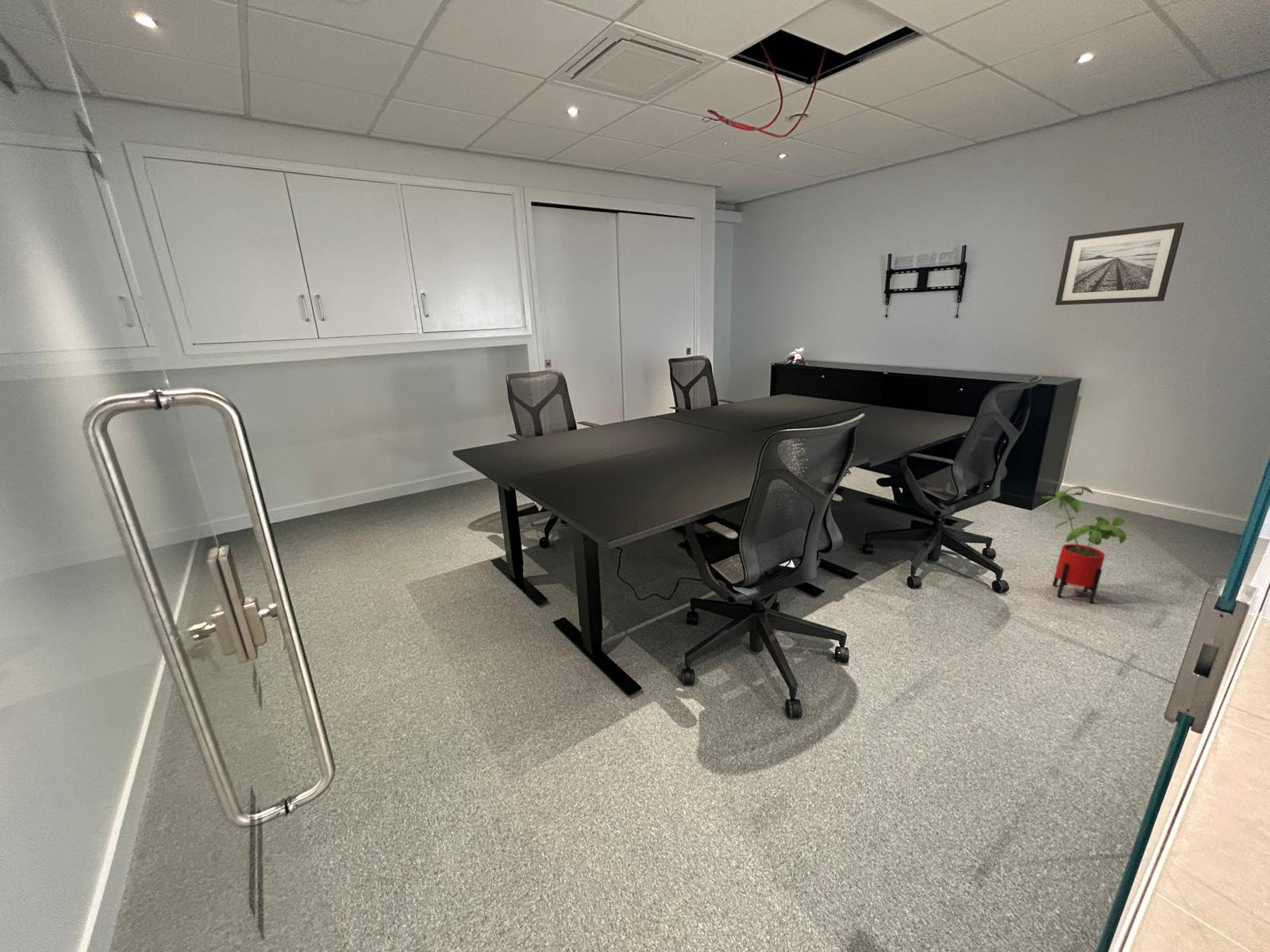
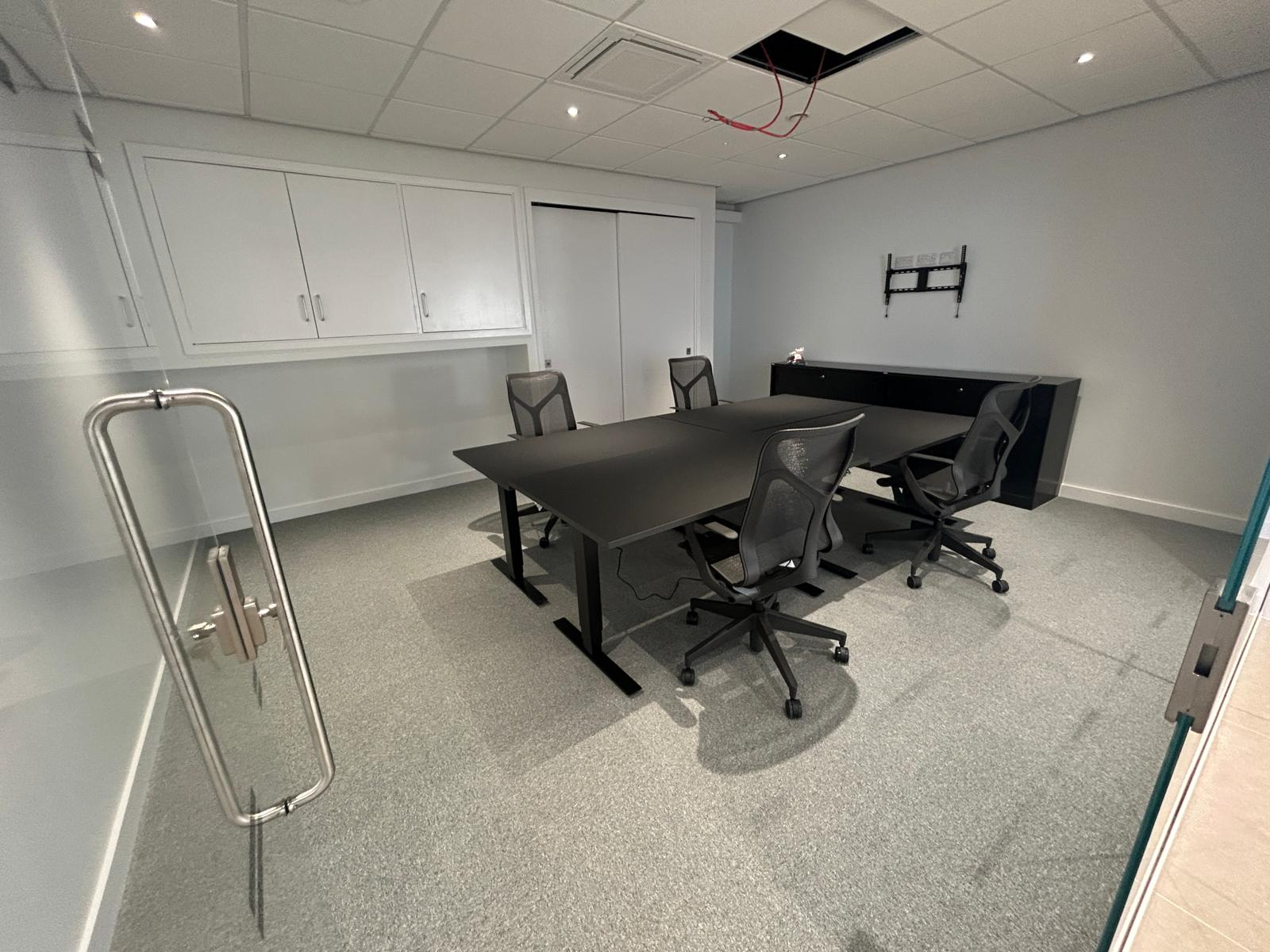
- house plant [1041,486,1127,604]
- wall art [1055,221,1185,306]
